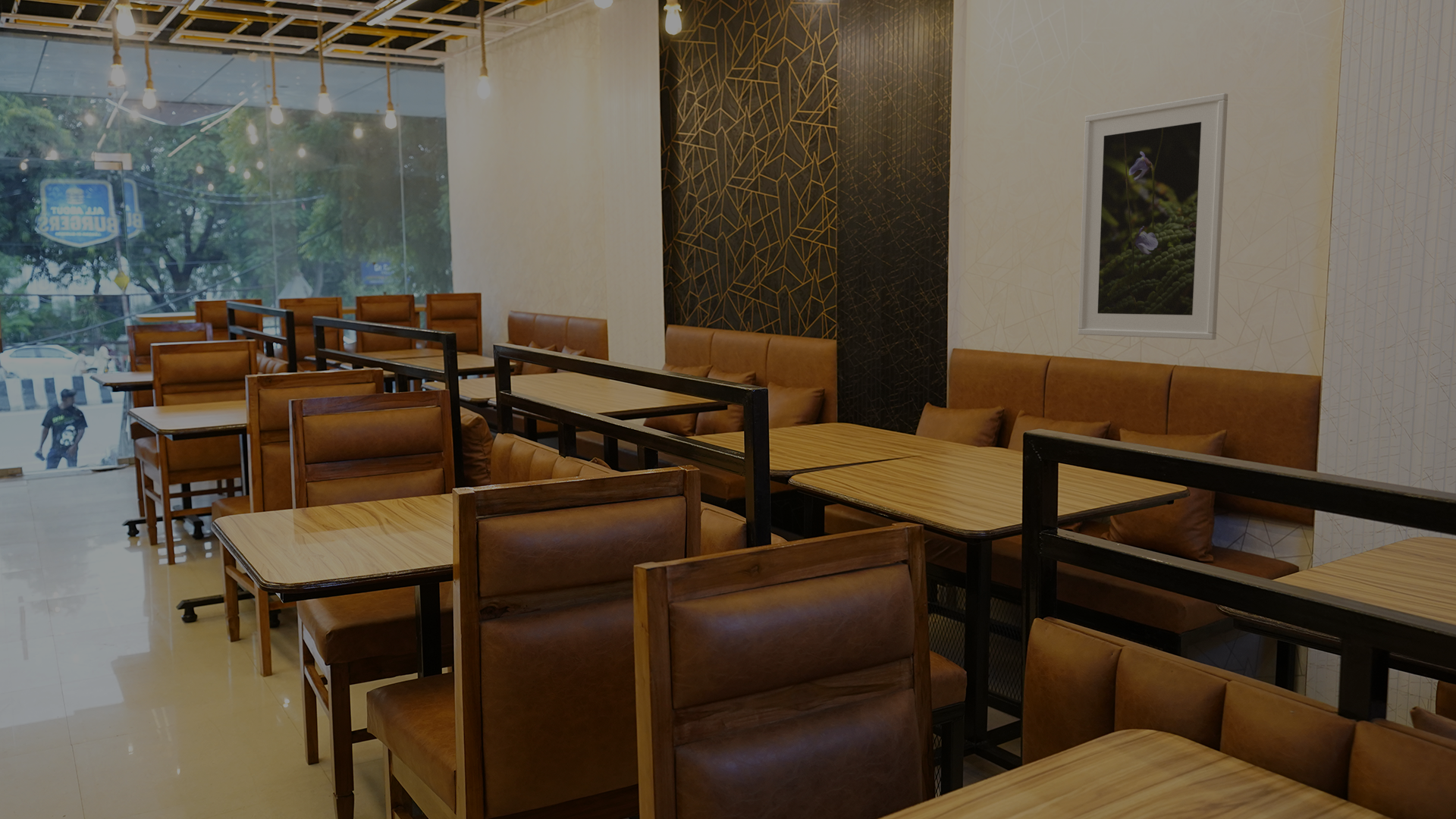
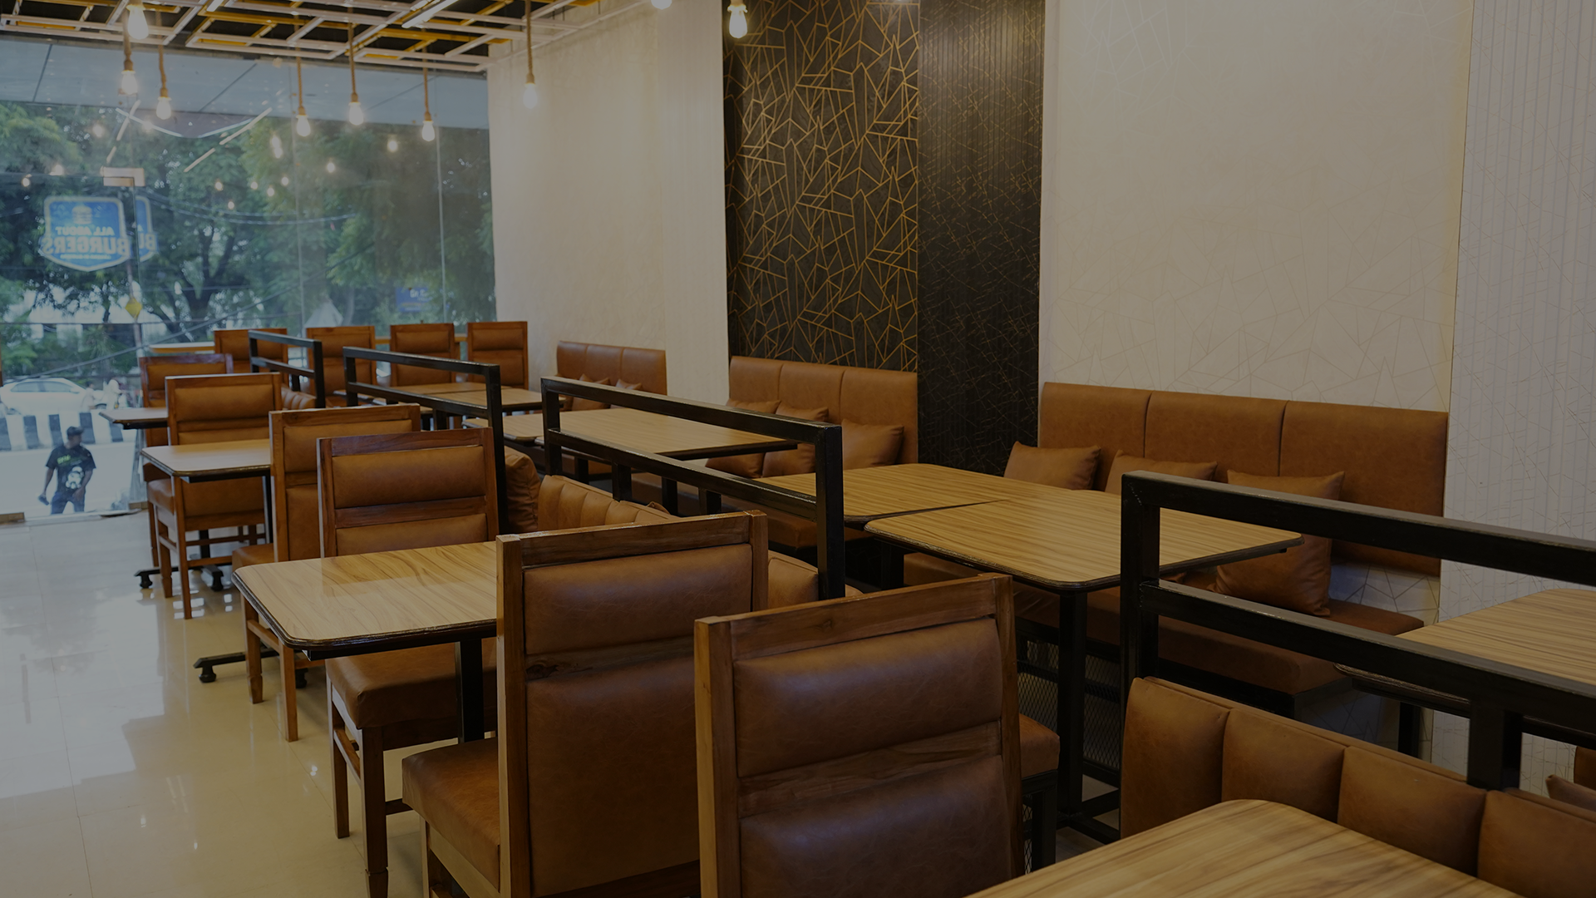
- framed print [1077,93,1229,340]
